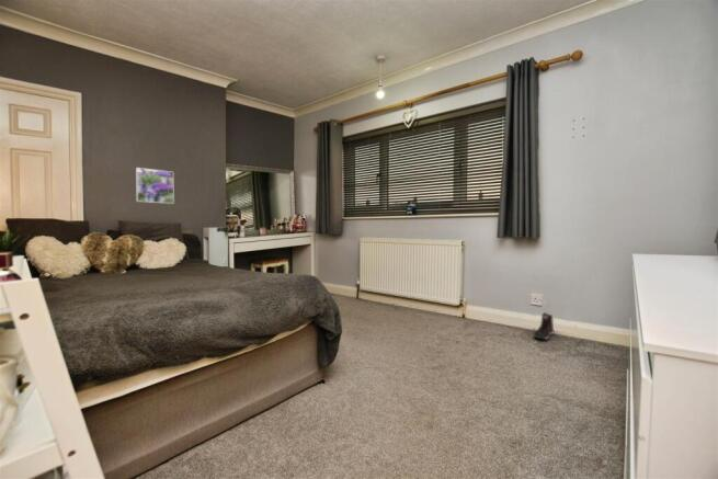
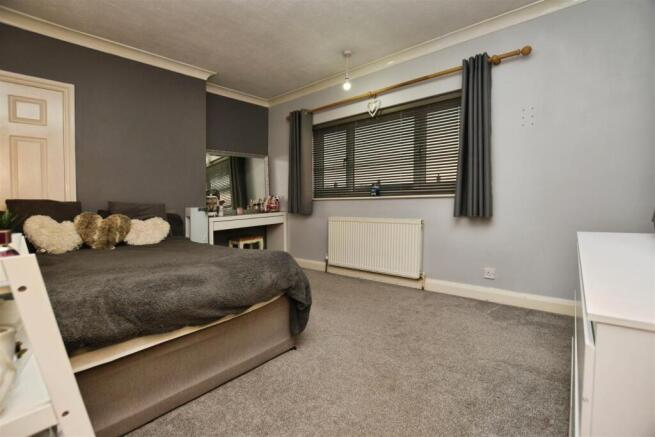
- sneaker [532,311,556,341]
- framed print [135,167,175,205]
